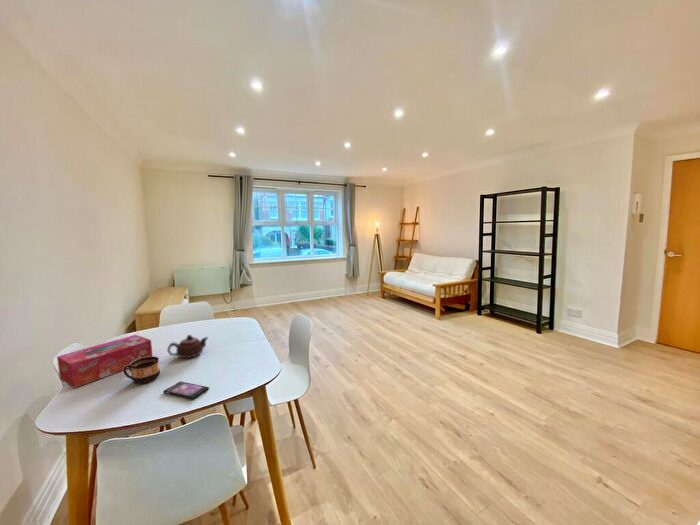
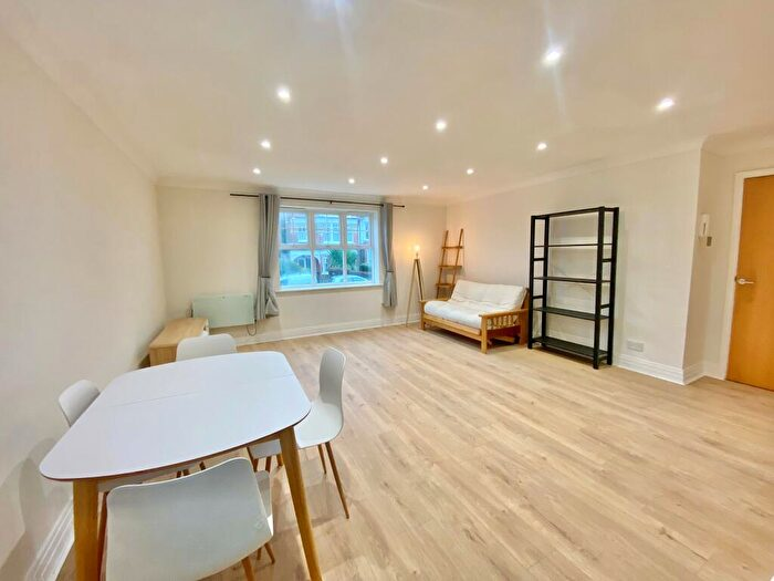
- cup [123,356,161,384]
- tissue box [56,334,154,389]
- smartphone [162,381,210,400]
- teapot [166,334,209,359]
